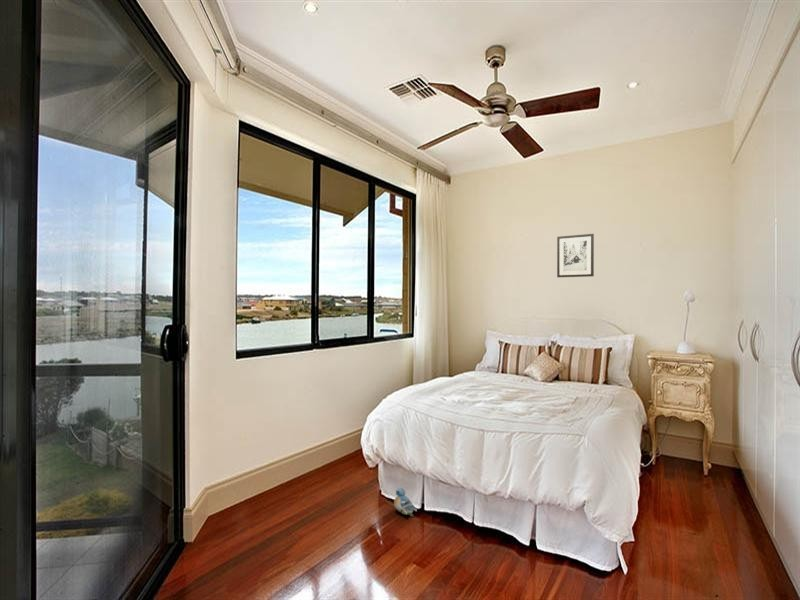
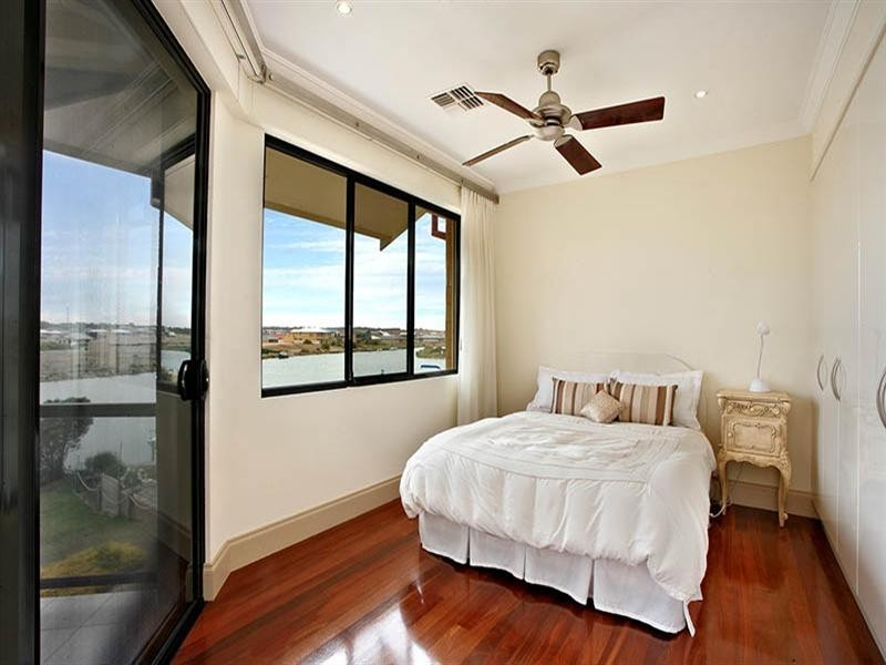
- wall art [556,233,595,278]
- plush toy [393,486,418,518]
